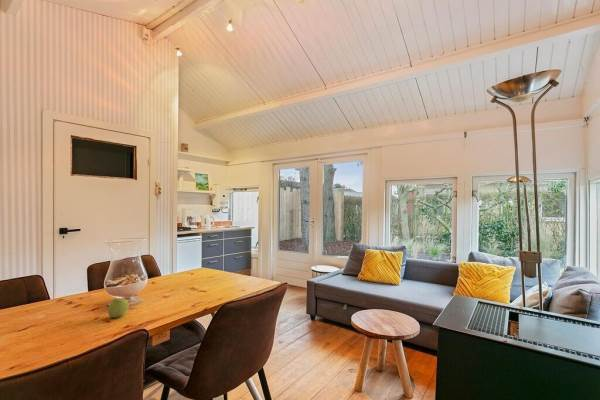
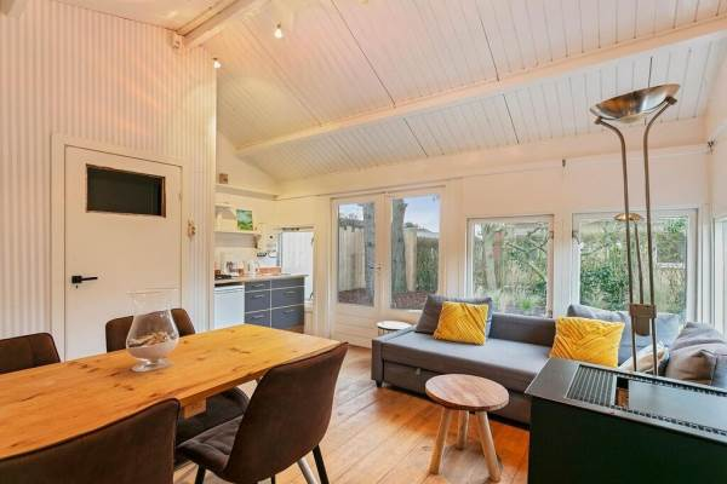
- apple [107,297,130,319]
